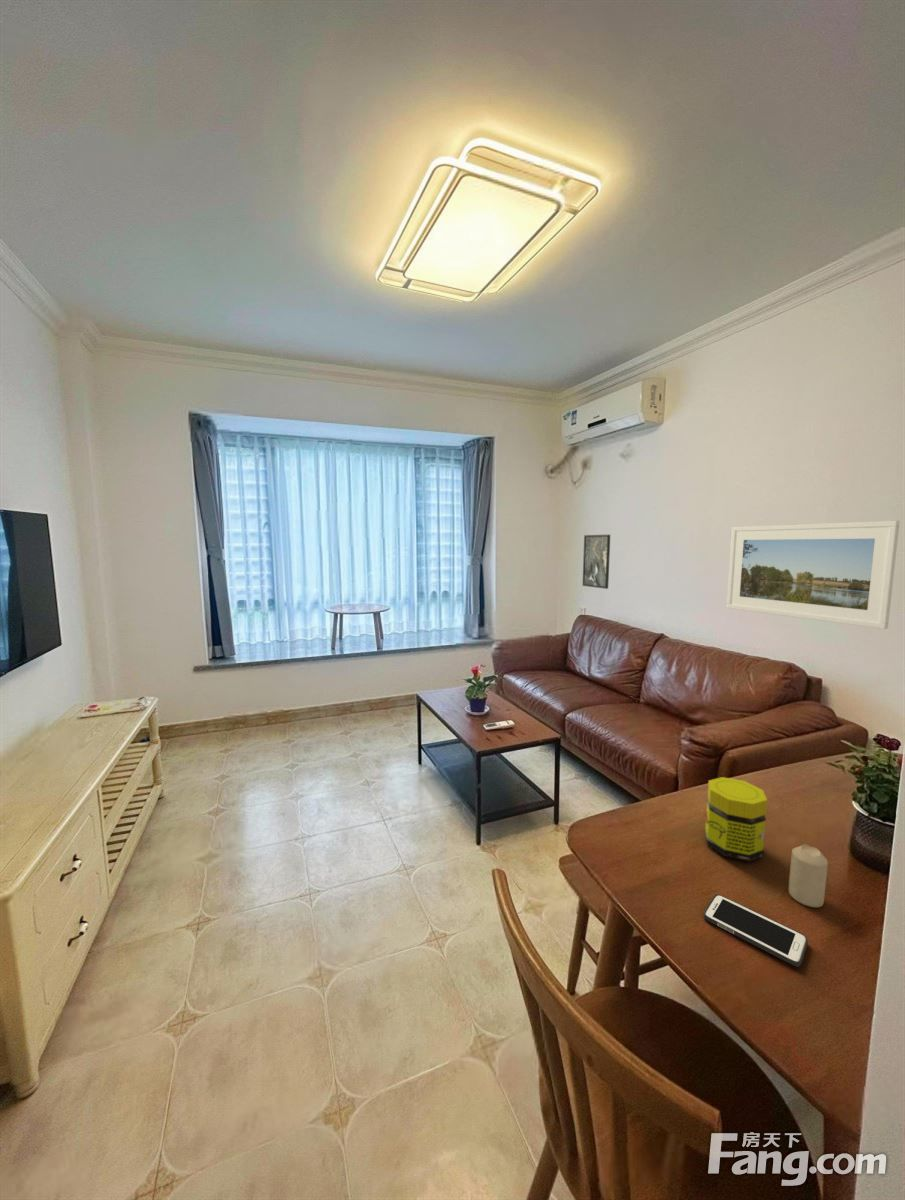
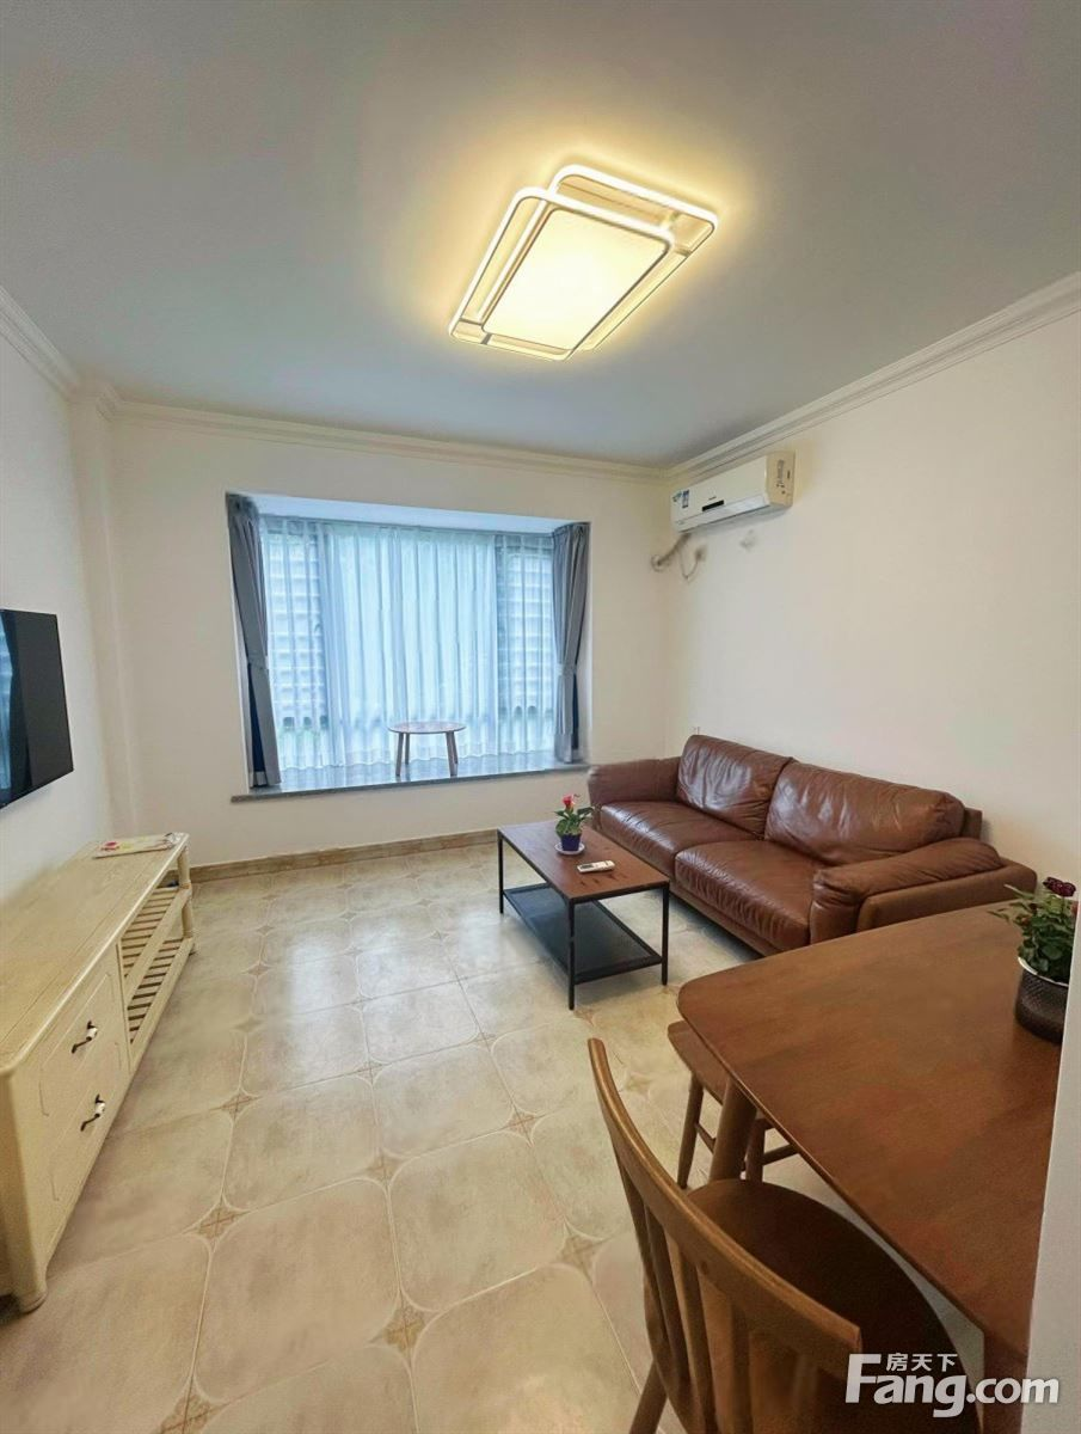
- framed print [725,520,901,630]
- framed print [582,534,611,590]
- candle [788,843,829,908]
- jar [704,776,768,862]
- cell phone [703,893,809,968]
